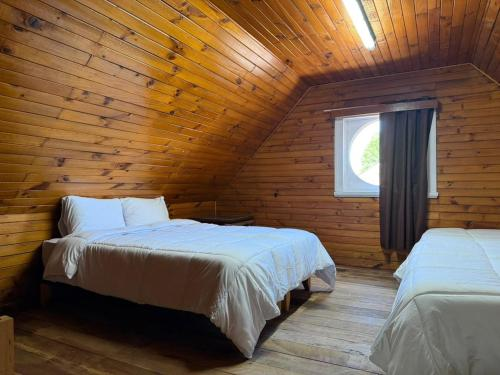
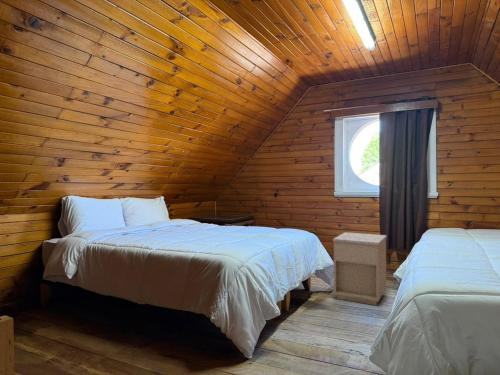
+ nightstand [332,231,388,306]
